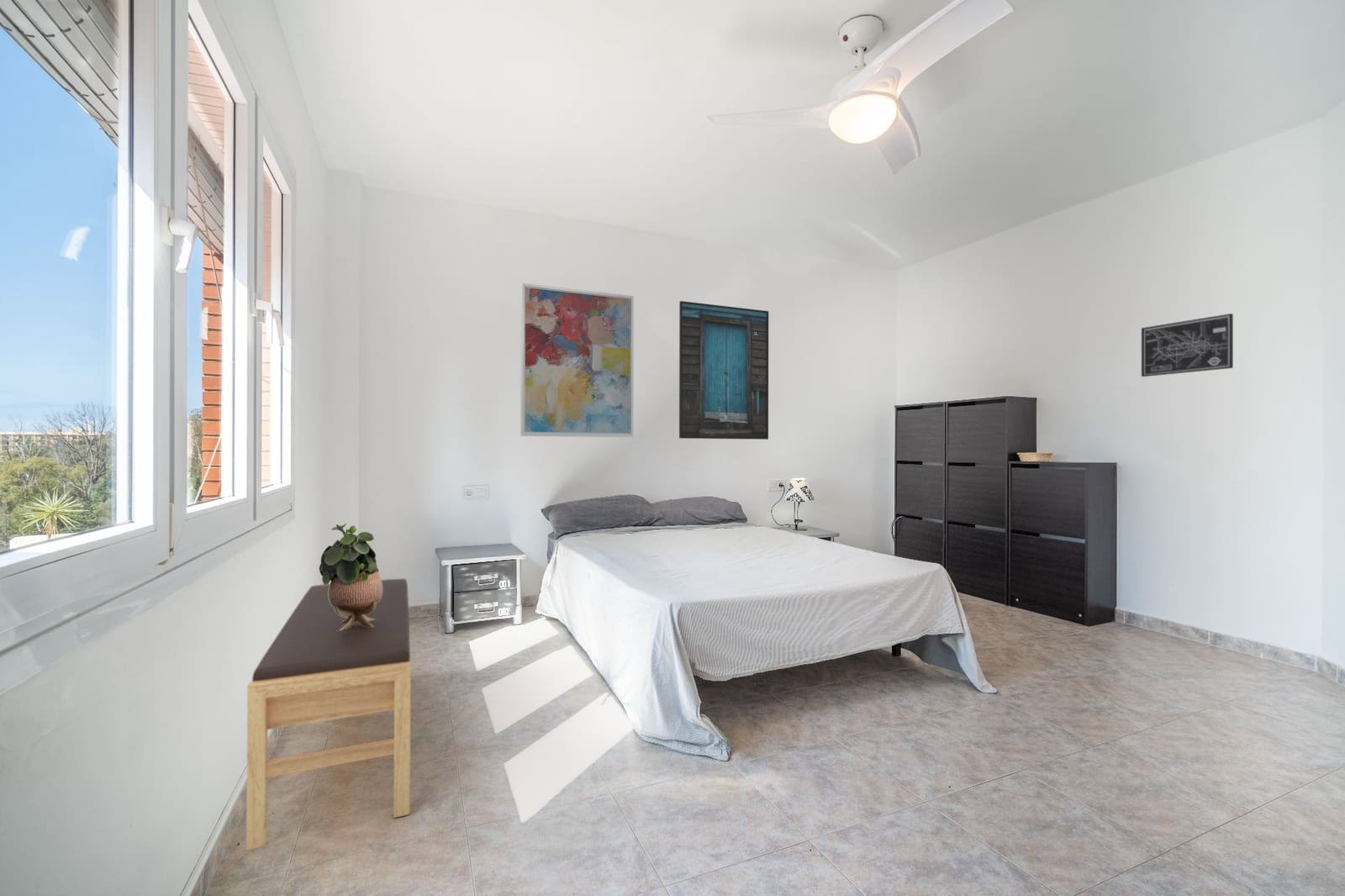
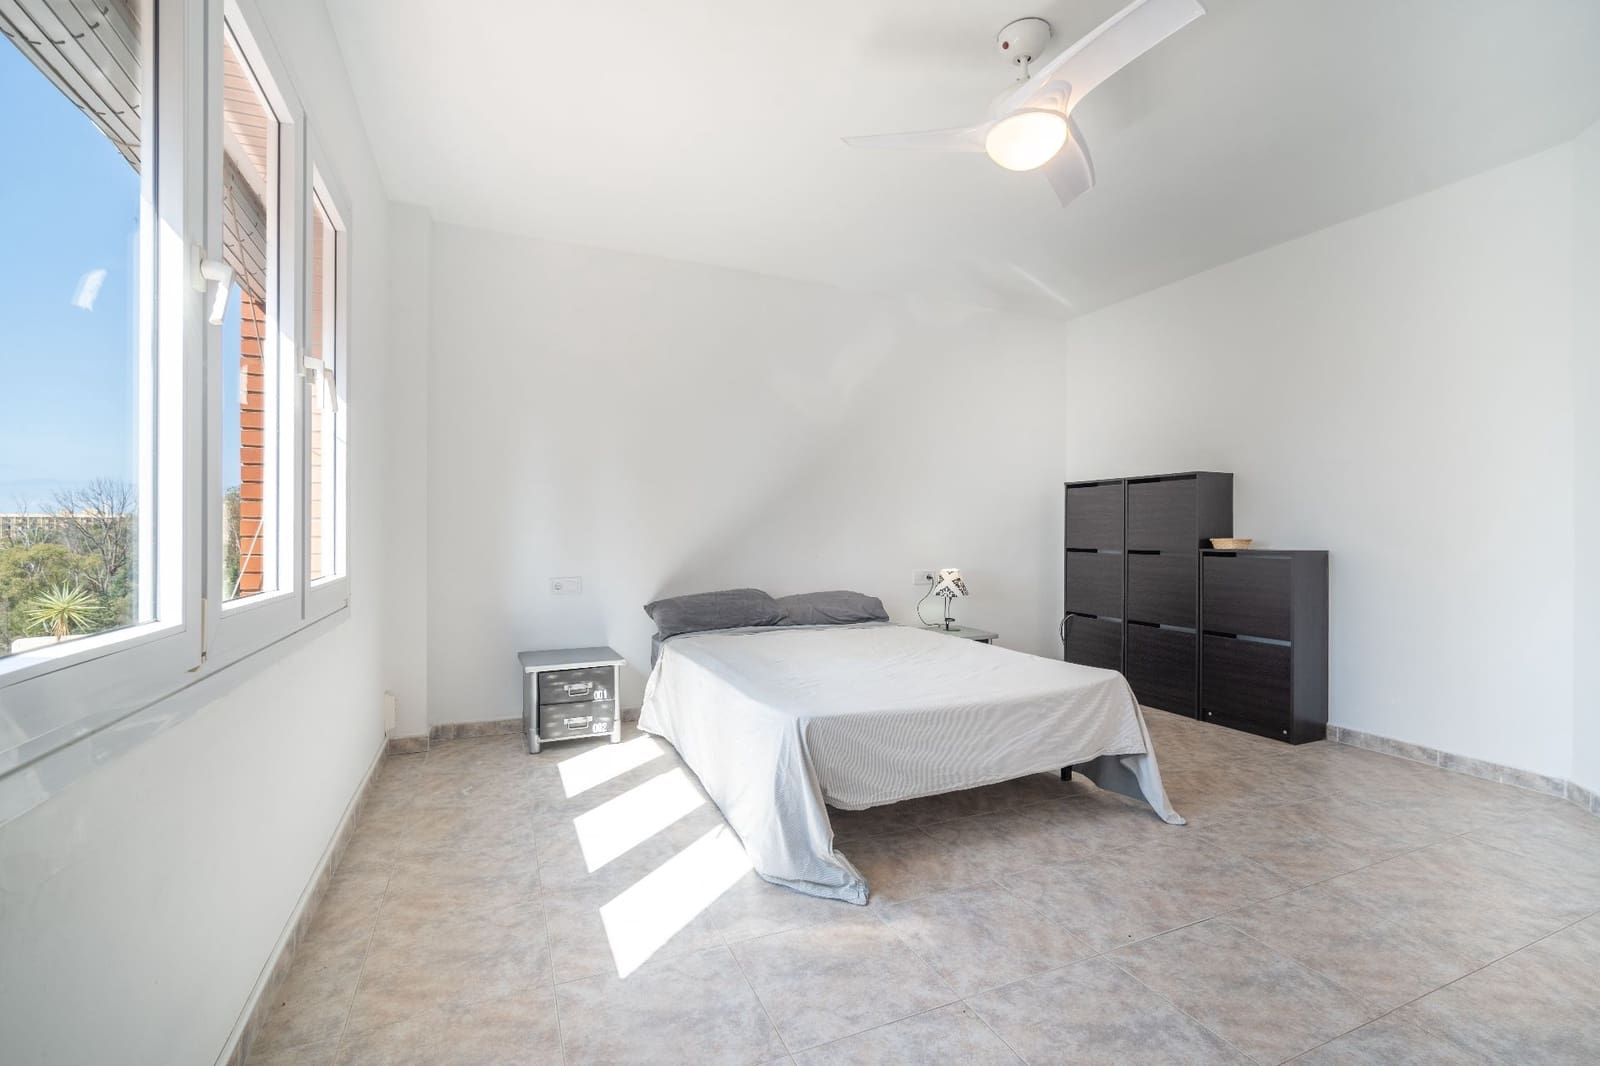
- potted plant [319,523,382,631]
- bench [245,578,412,851]
- wall art [520,282,635,438]
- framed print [678,300,769,440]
- wall art [1141,313,1234,377]
